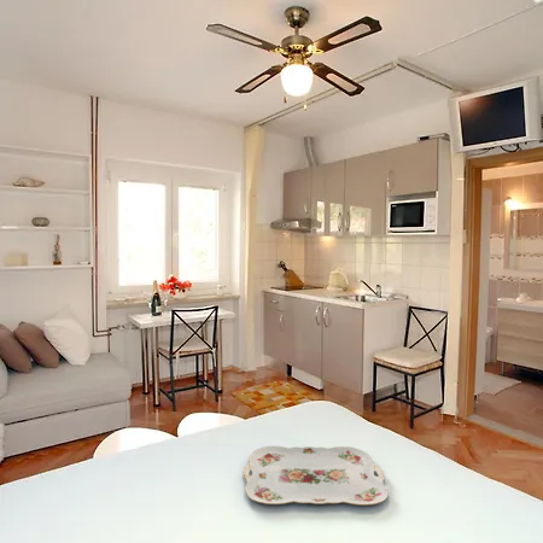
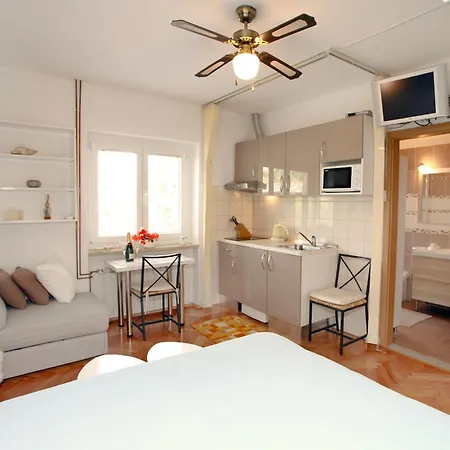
- serving tray [243,445,389,507]
